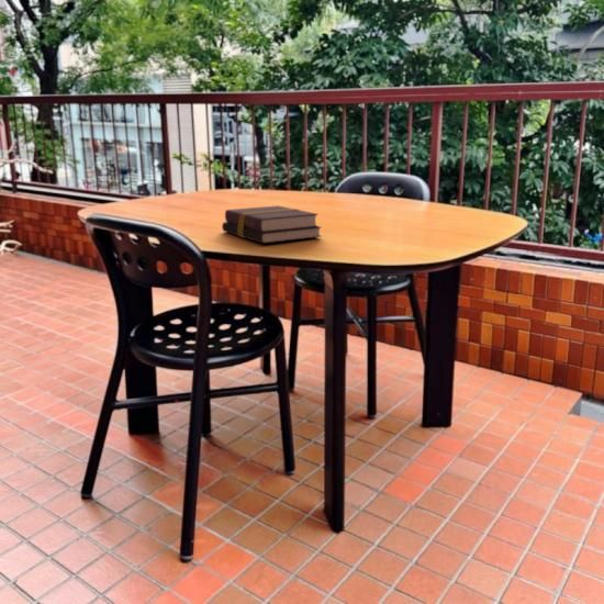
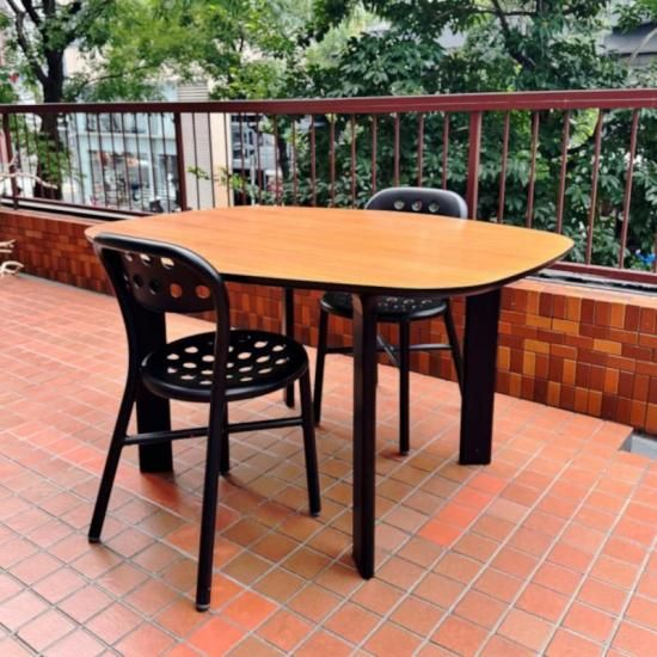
- book [221,204,323,244]
